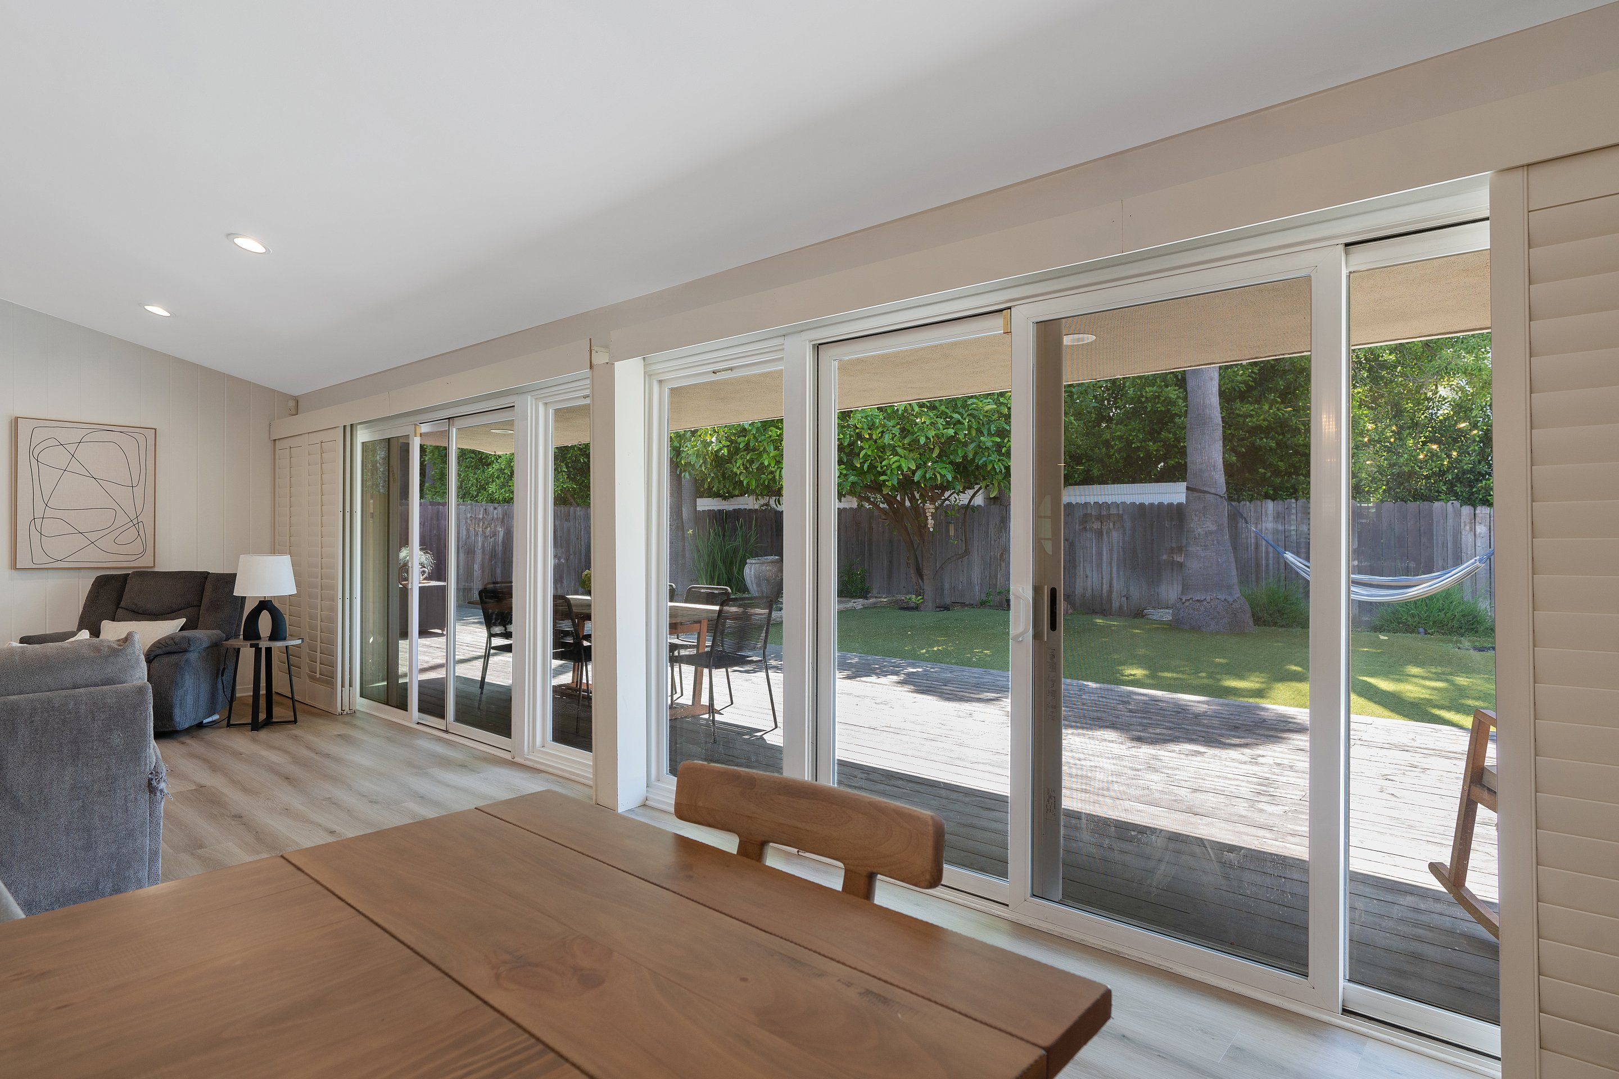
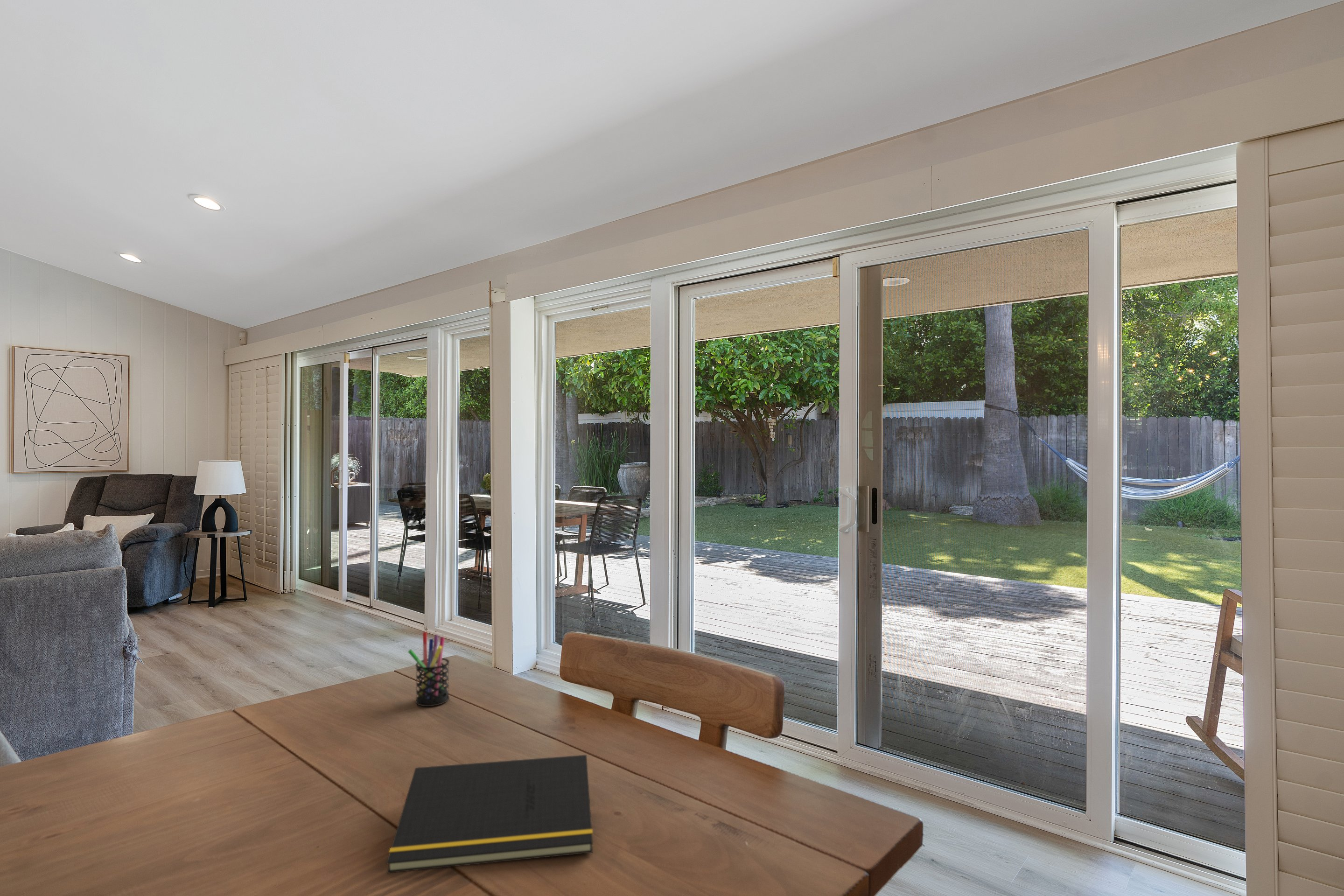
+ pen holder [407,631,450,707]
+ notepad [386,754,593,874]
